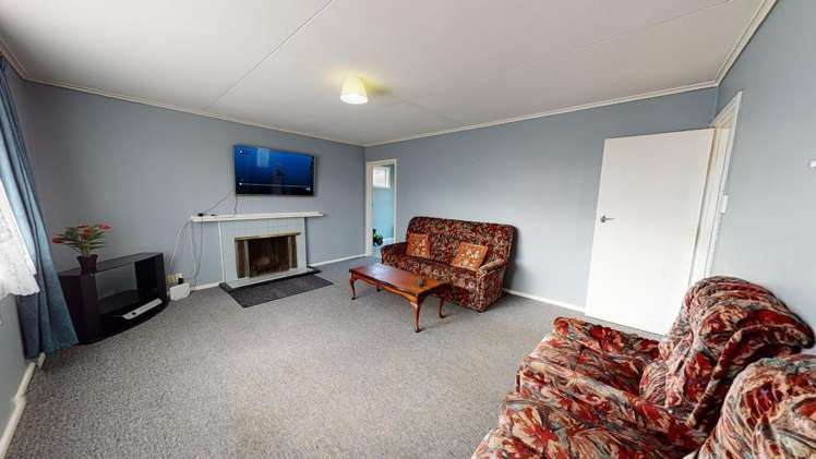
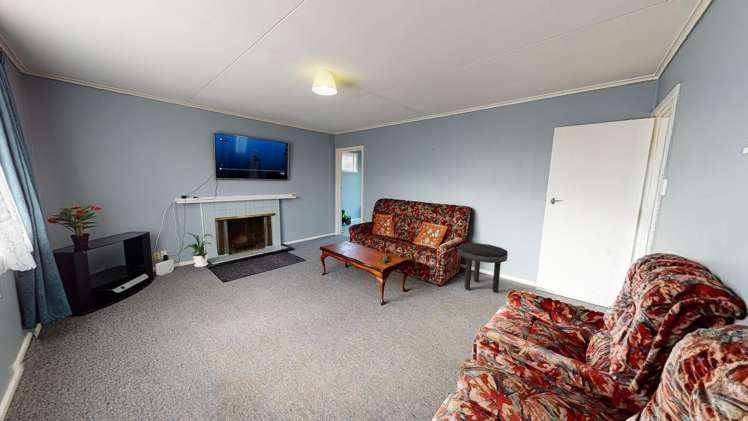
+ house plant [182,232,214,268]
+ side table [457,242,509,294]
